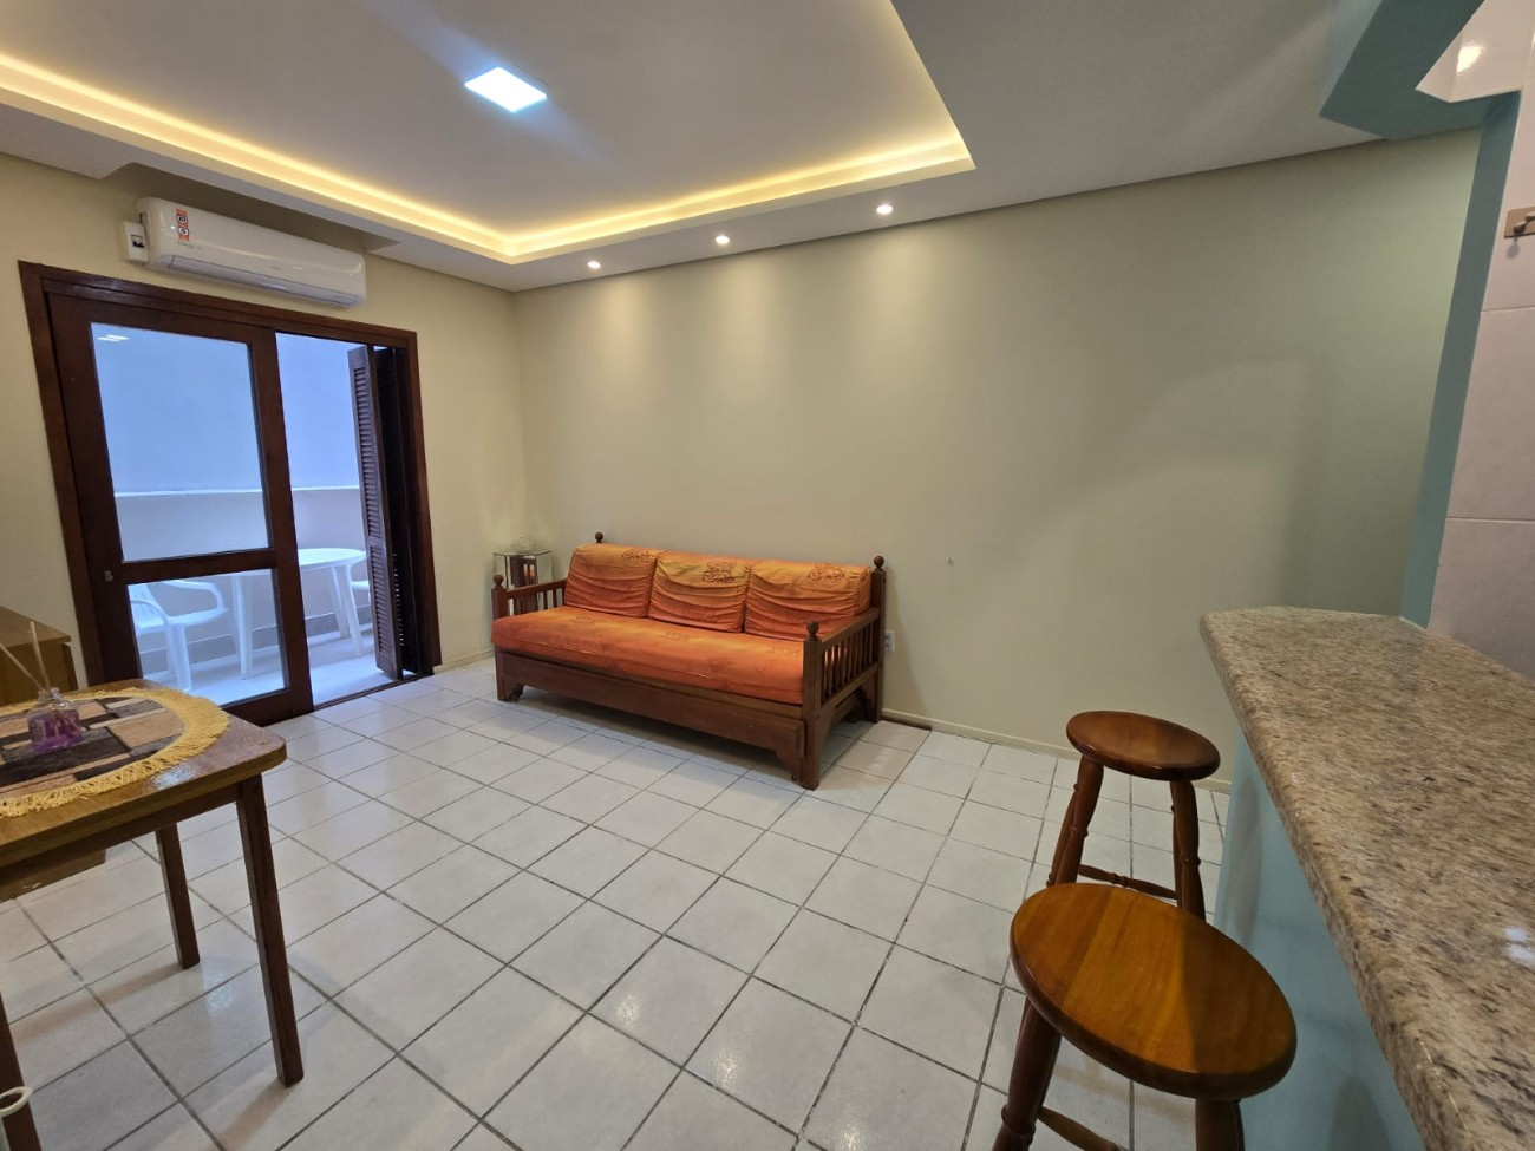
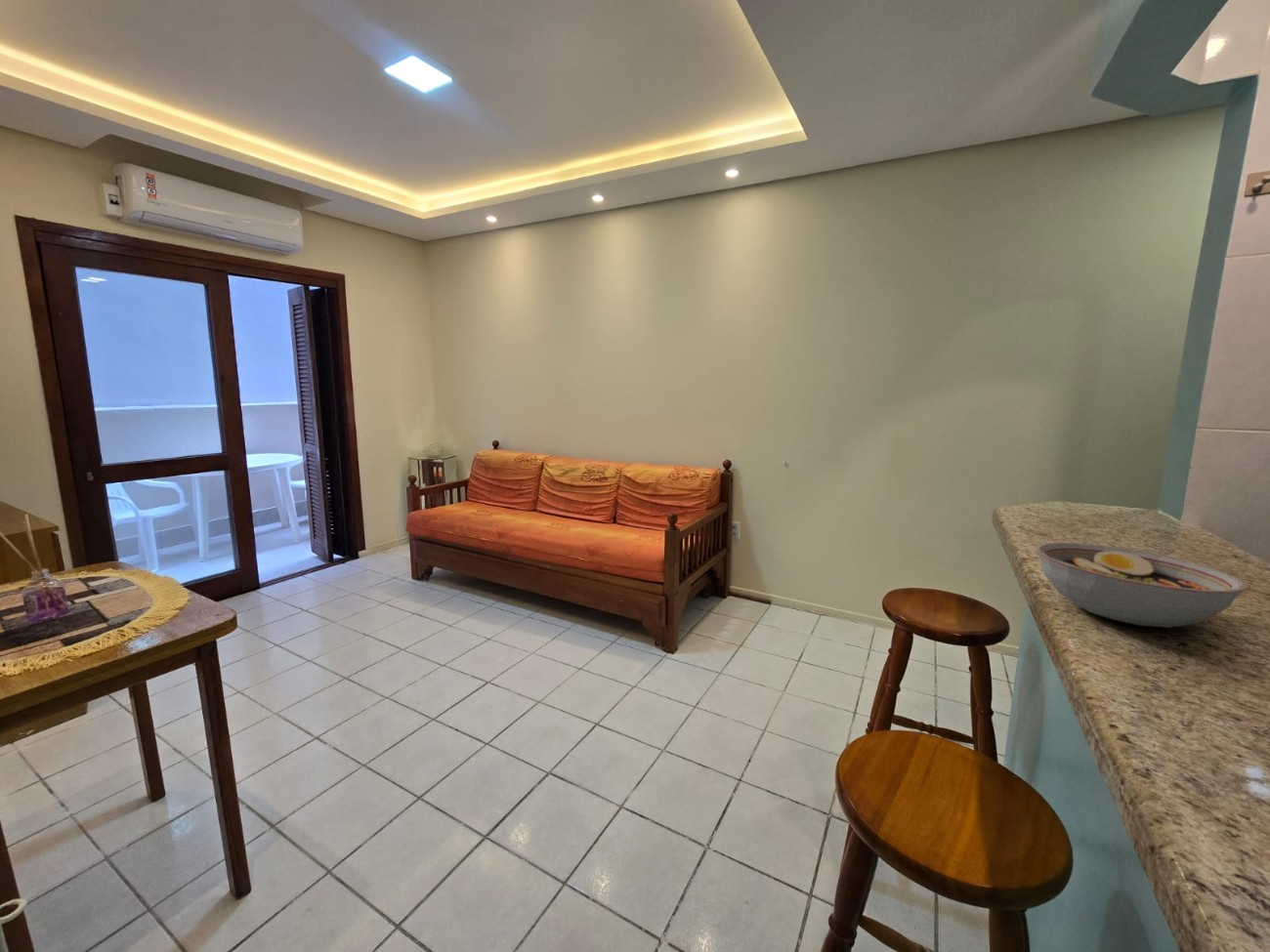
+ bowl [1035,542,1249,629]
